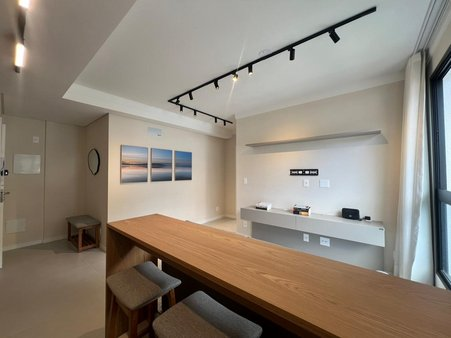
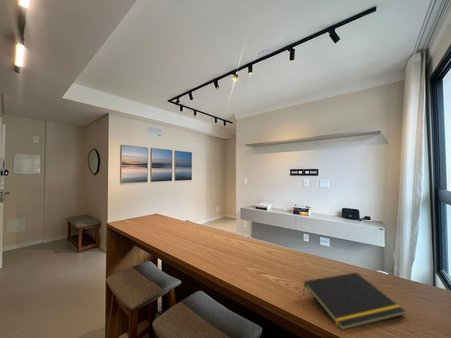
+ notepad [302,271,406,331]
